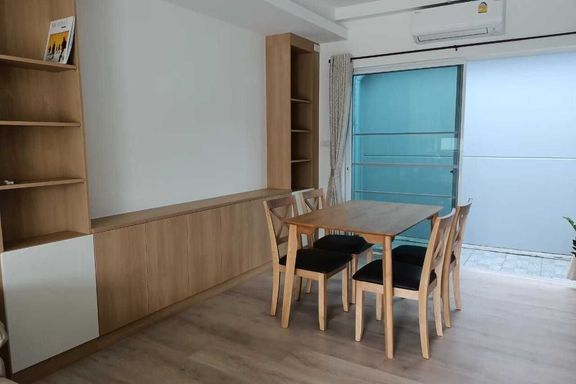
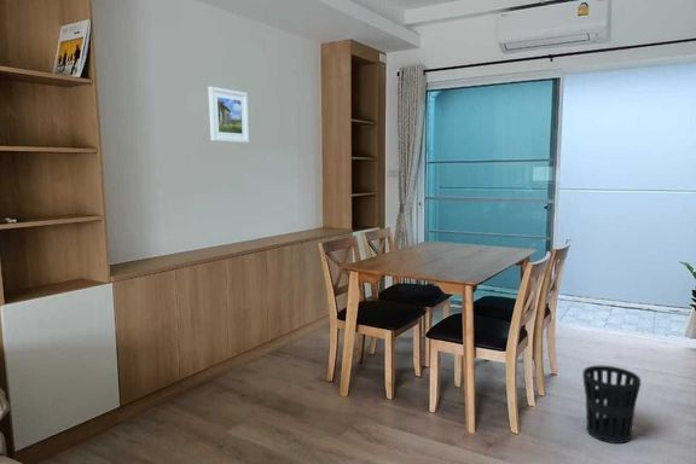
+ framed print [208,86,250,144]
+ wastebasket [581,365,642,445]
